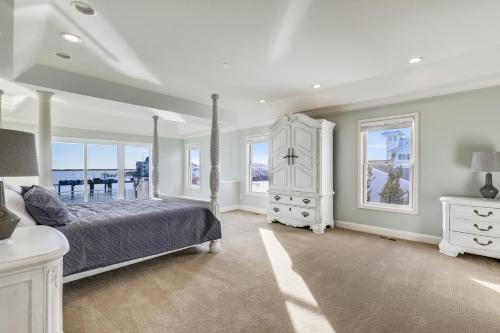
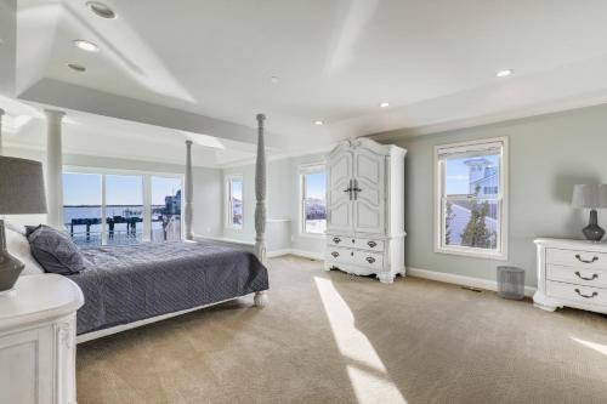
+ waste bin [495,266,526,301]
